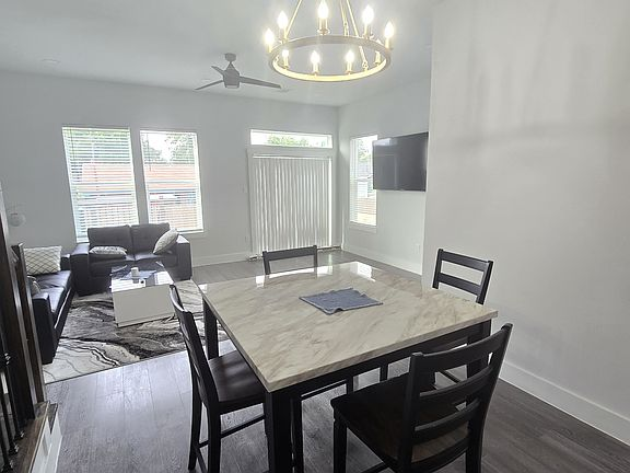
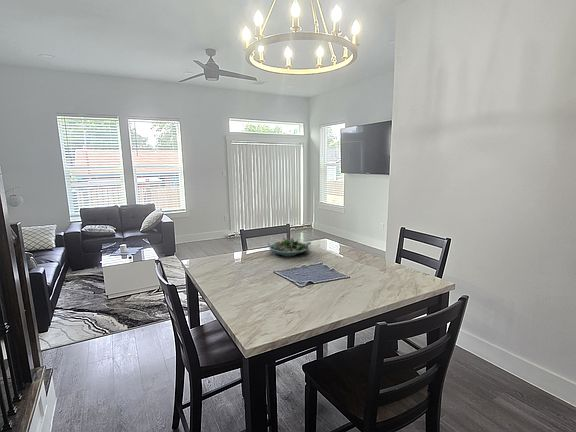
+ succulent planter [267,235,312,258]
